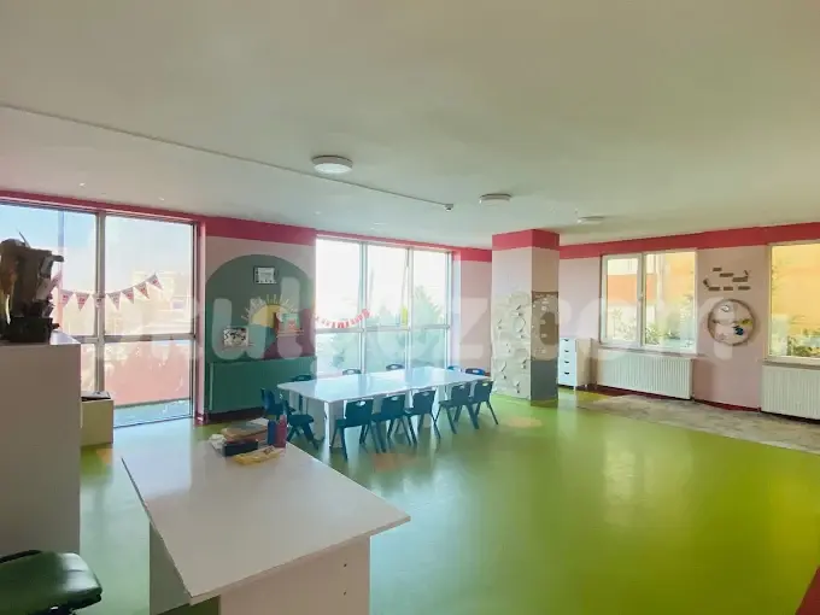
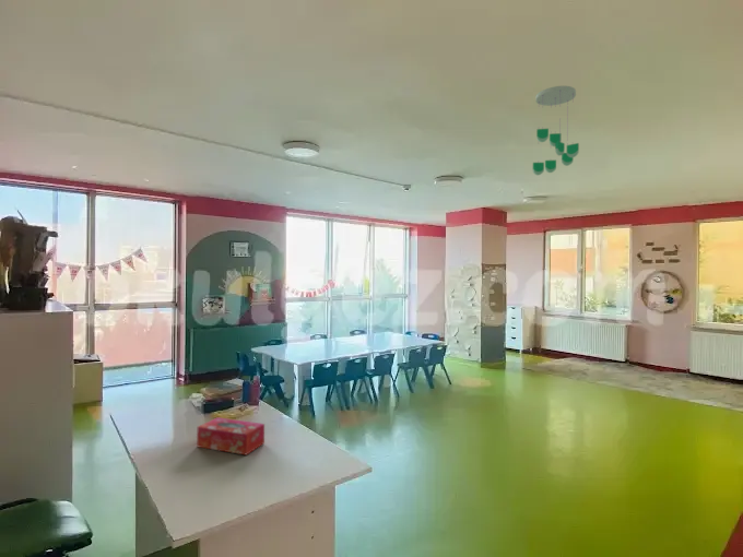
+ ceiling mobile [532,85,580,176]
+ tissue box [196,416,266,457]
